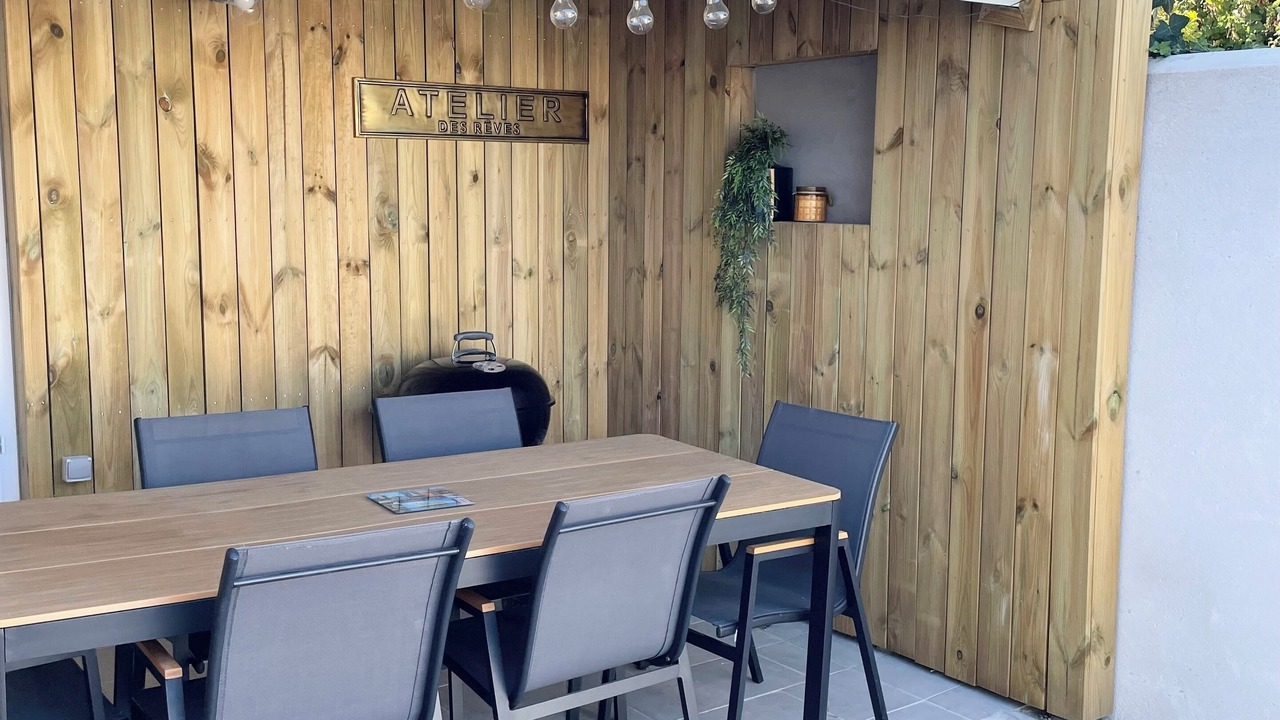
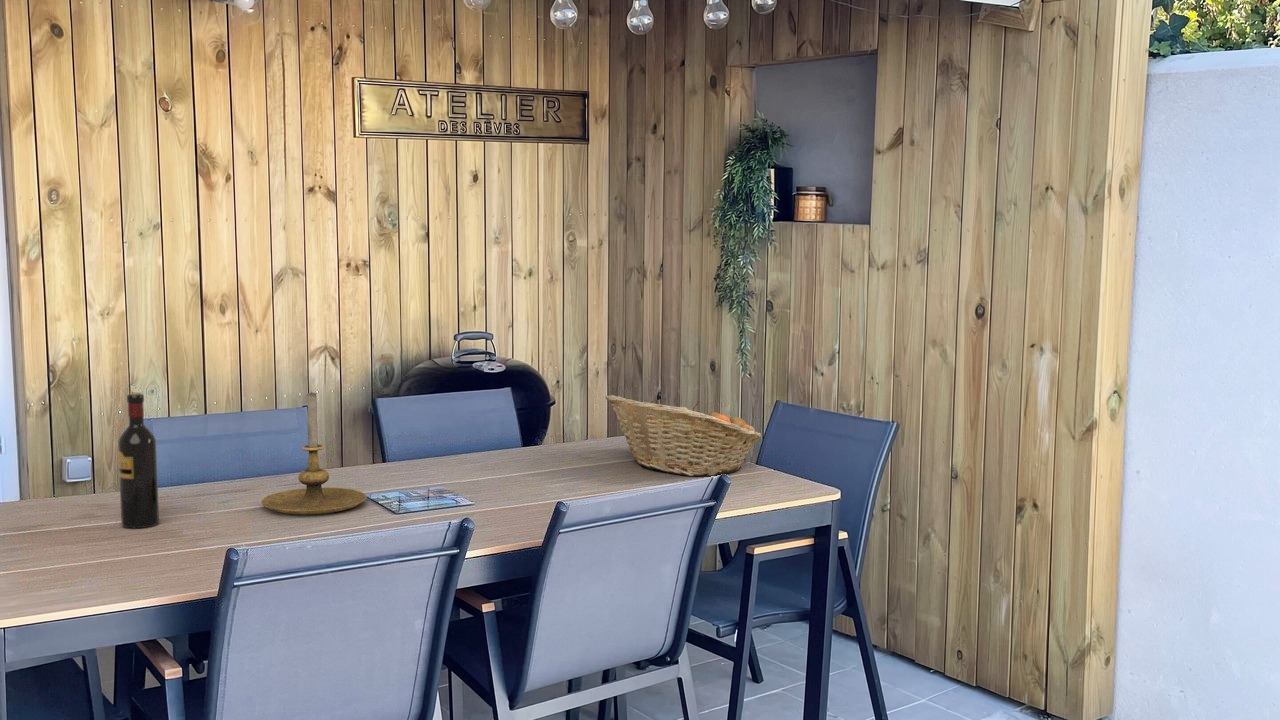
+ fruit basket [604,394,763,477]
+ candle holder [260,391,367,515]
+ wine bottle [117,391,160,529]
